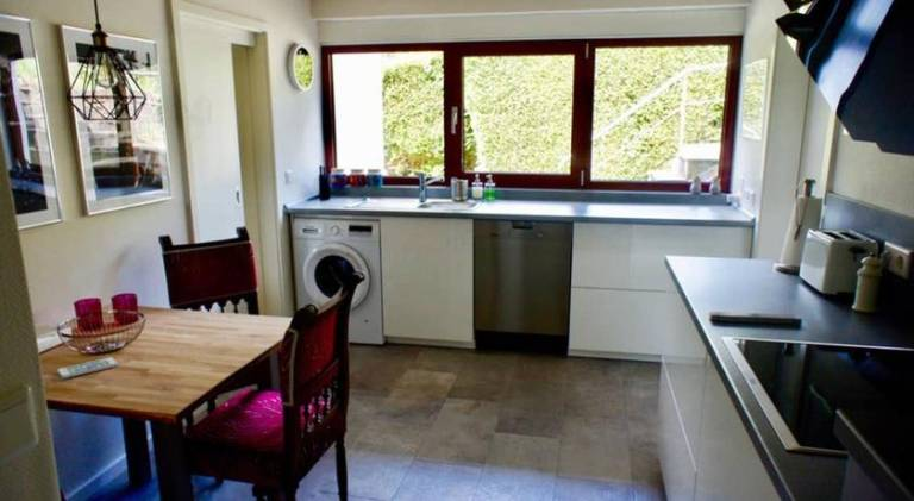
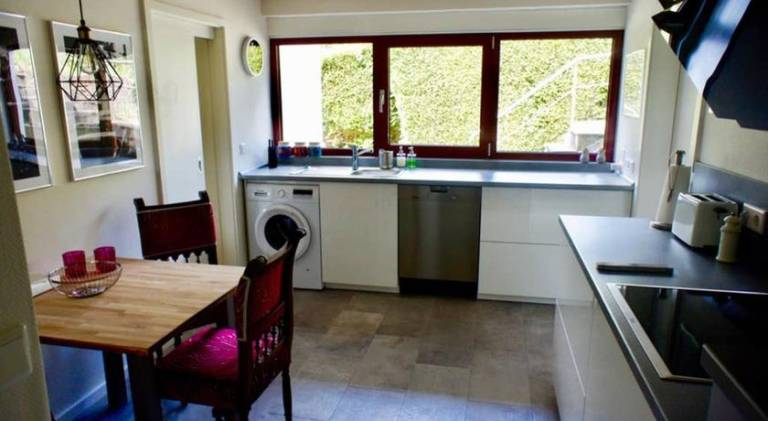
- smartphone [56,356,119,380]
